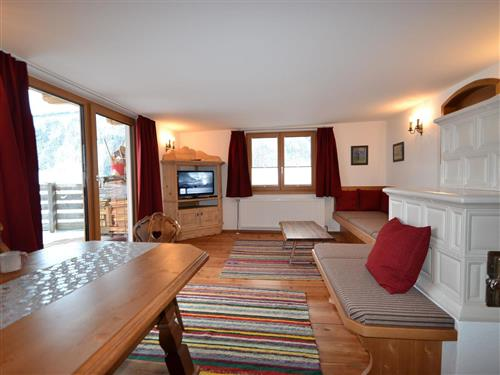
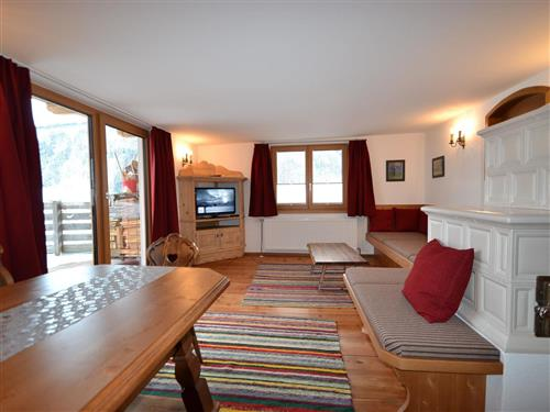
- cup [0,250,29,274]
